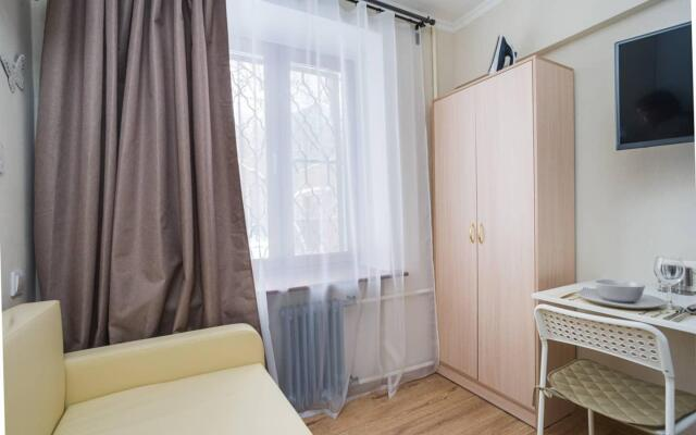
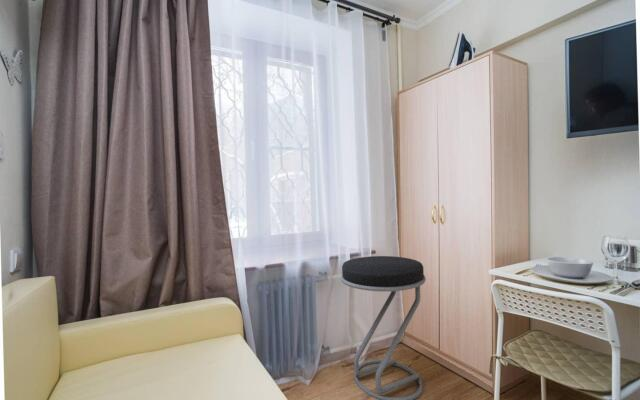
+ stool [340,255,427,400]
